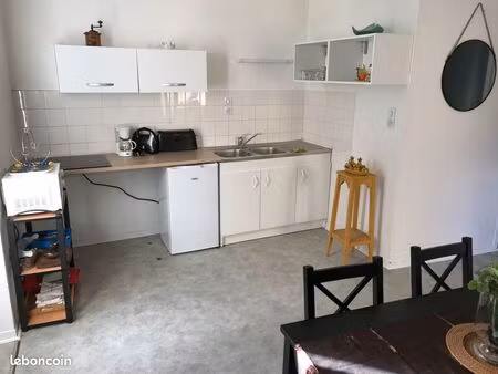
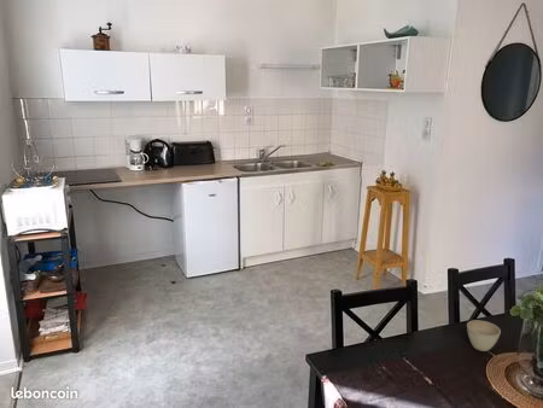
+ flower pot [466,320,502,352]
